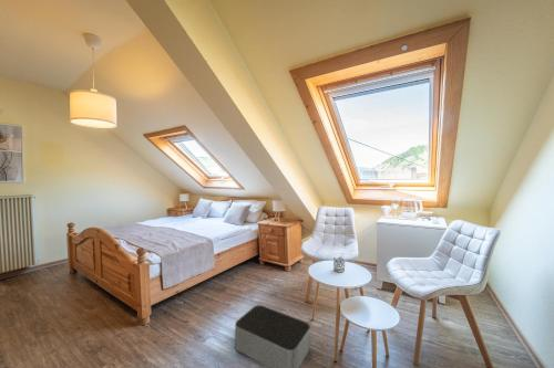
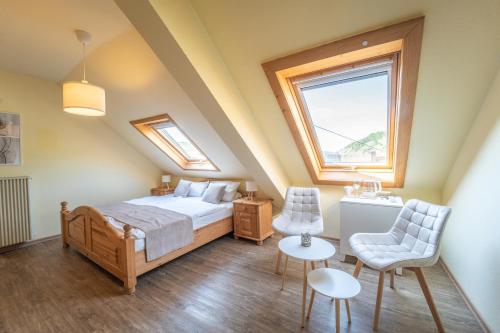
- storage bin [234,304,311,368]
